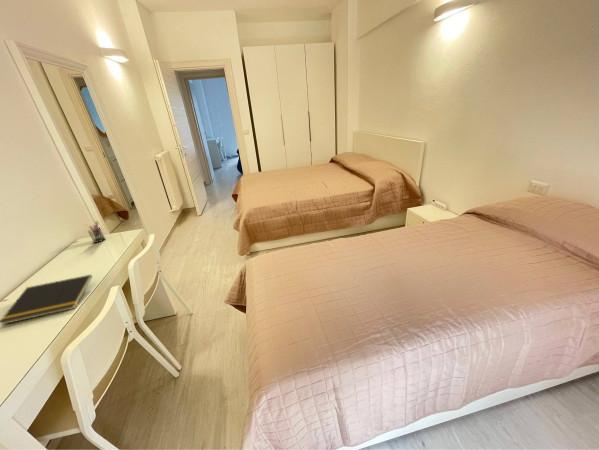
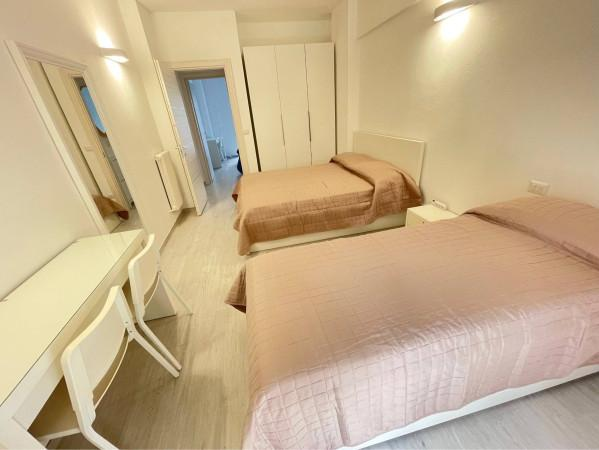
- notepad [0,274,93,326]
- pen holder [84,220,107,244]
